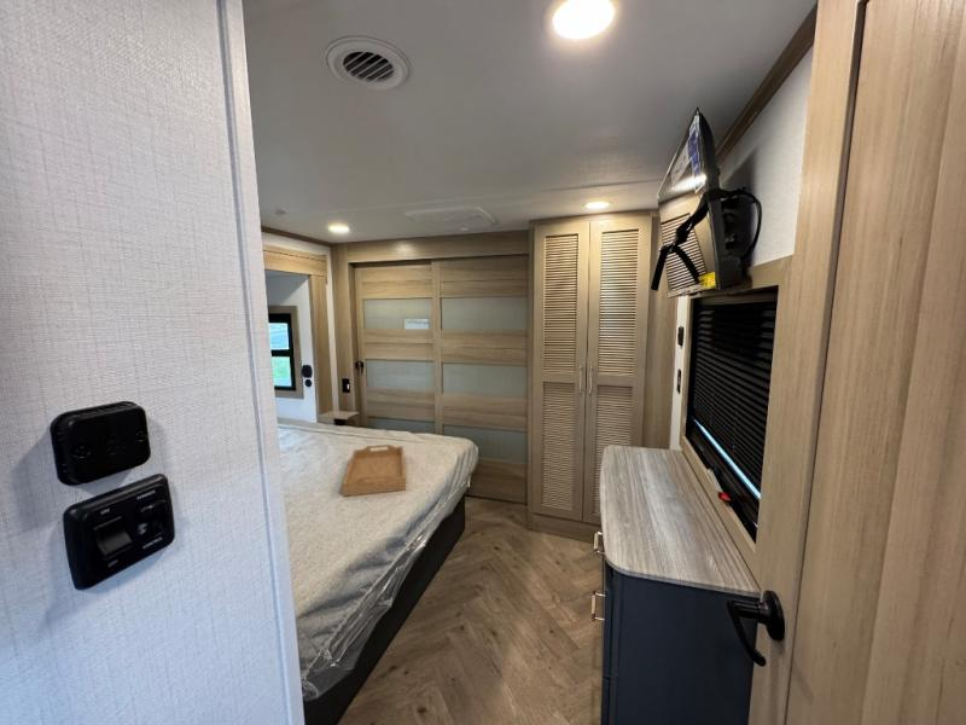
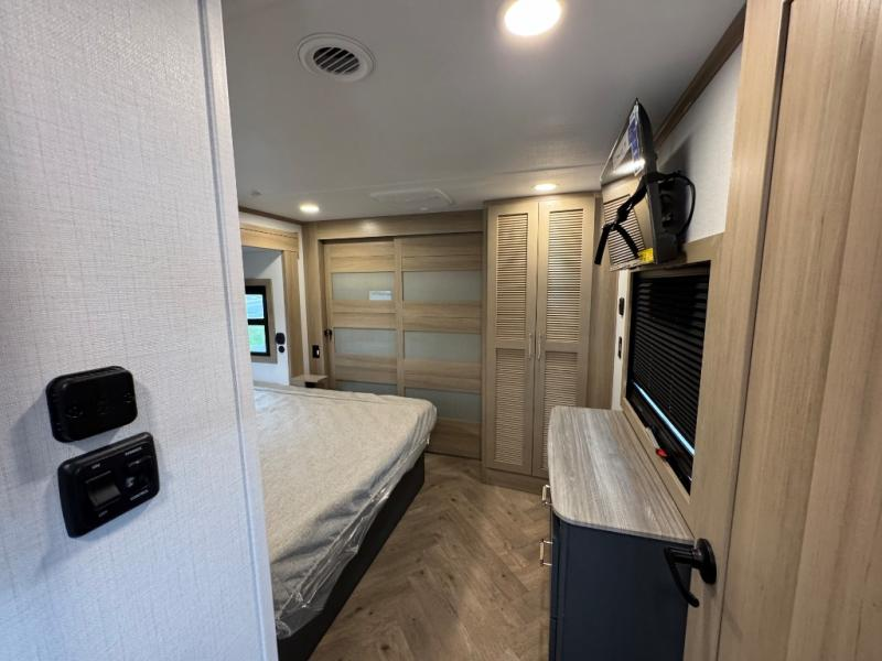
- serving tray [342,443,407,498]
